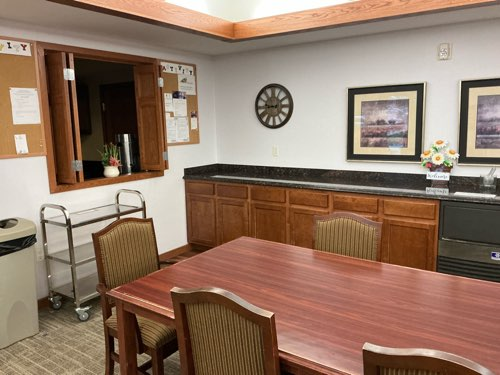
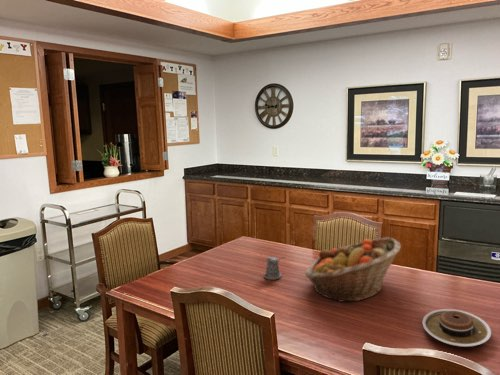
+ plate [422,308,492,348]
+ fruit basket [304,237,402,303]
+ pepper shaker [263,256,286,281]
